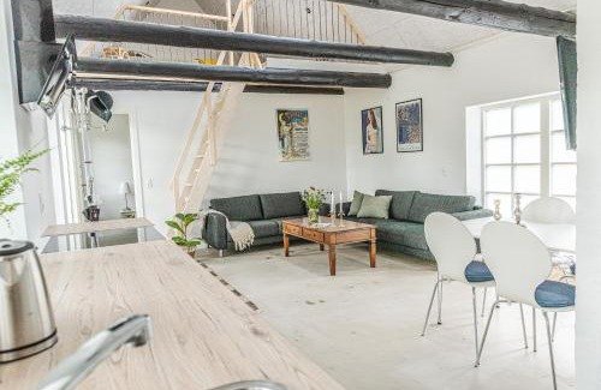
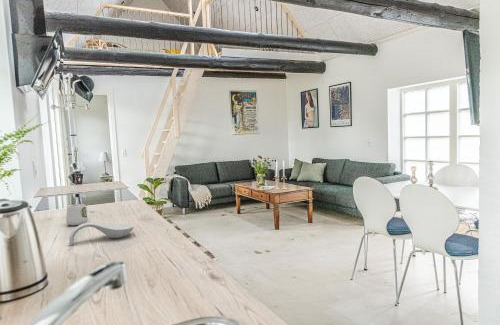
+ mug [65,203,89,226]
+ spoon rest [68,222,135,246]
